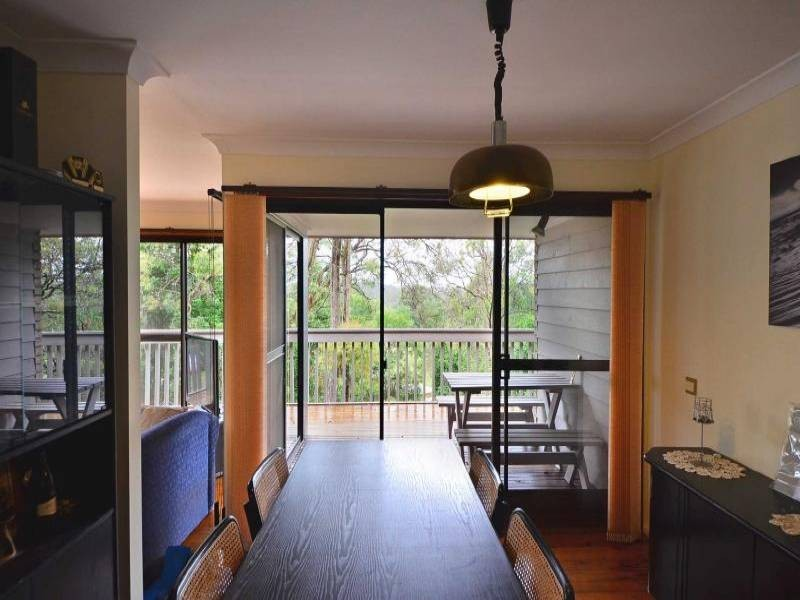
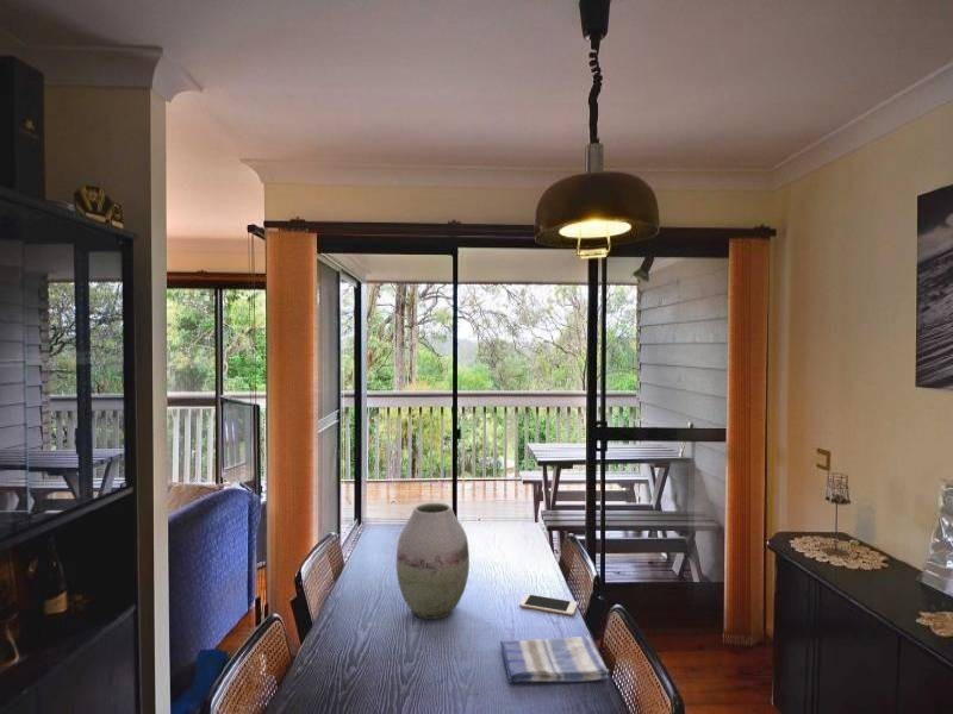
+ vase [395,502,471,620]
+ dish towel [499,634,610,684]
+ cell phone [518,593,579,616]
